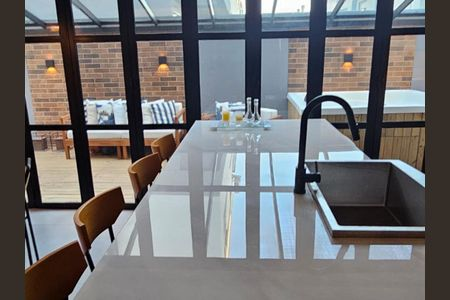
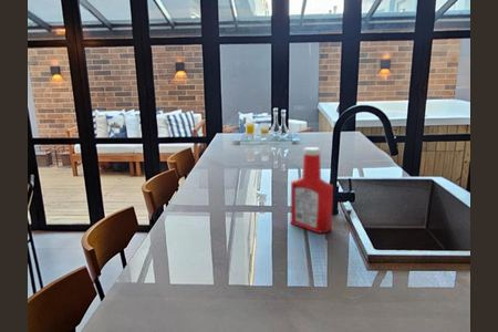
+ soap bottle [290,146,334,235]
